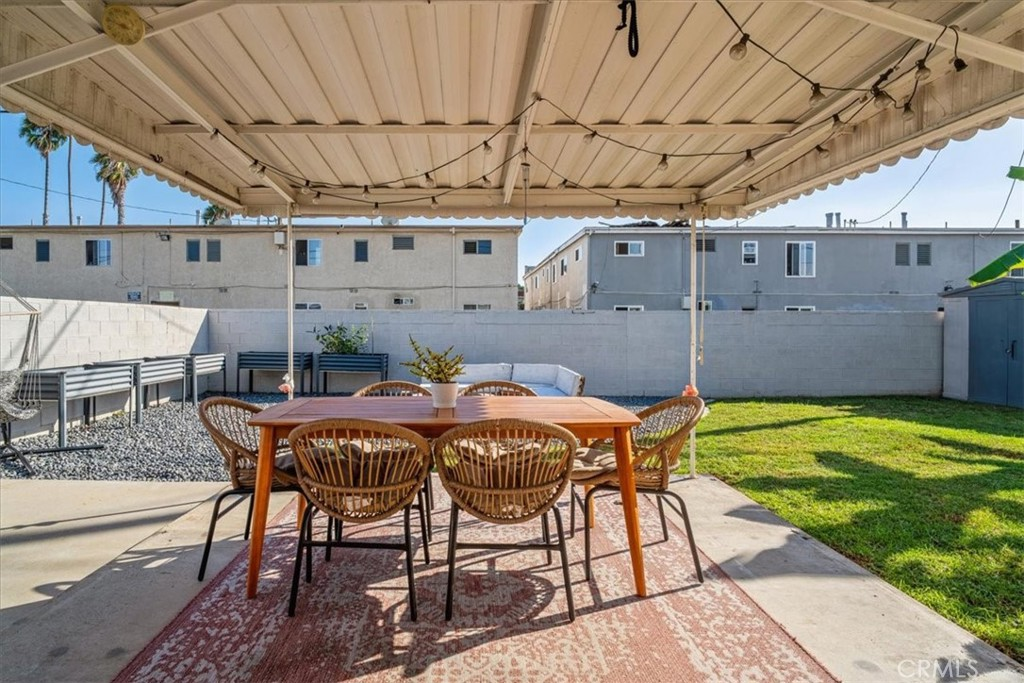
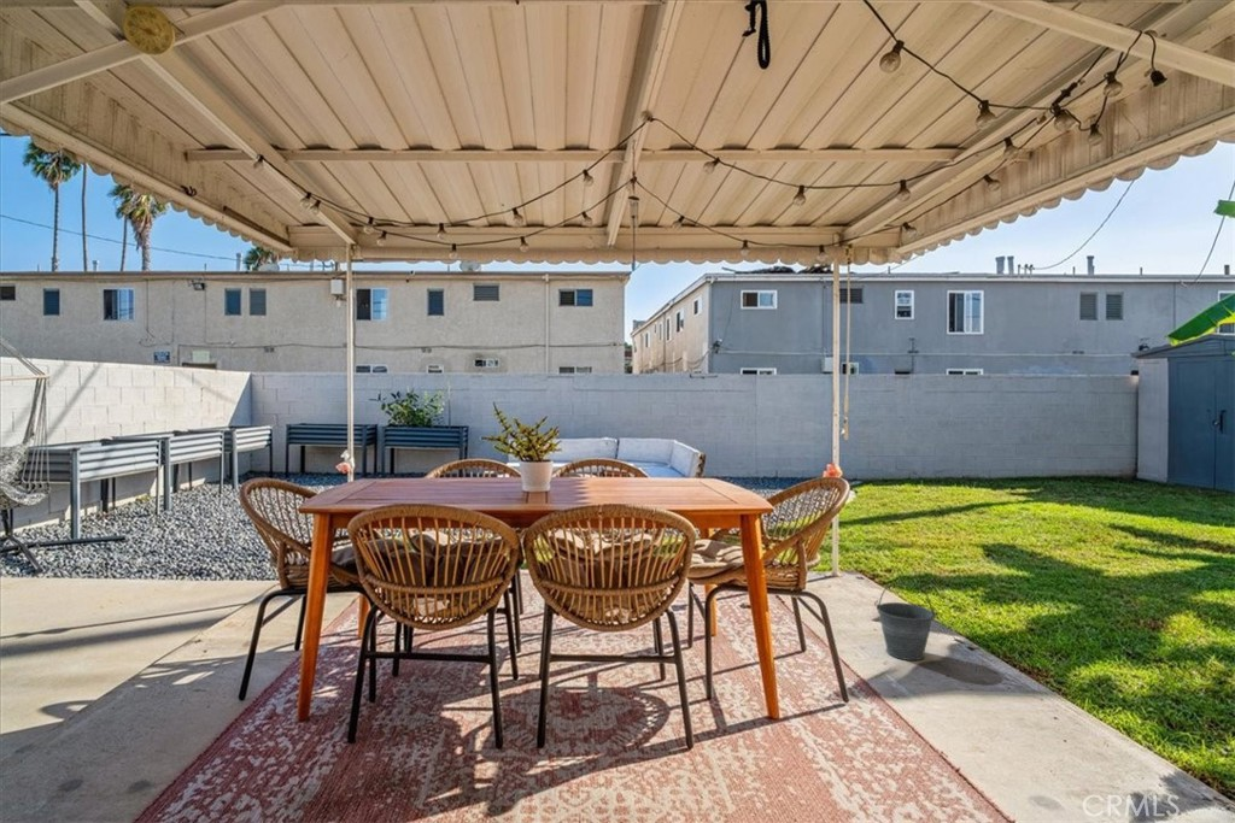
+ bucket [873,582,938,662]
